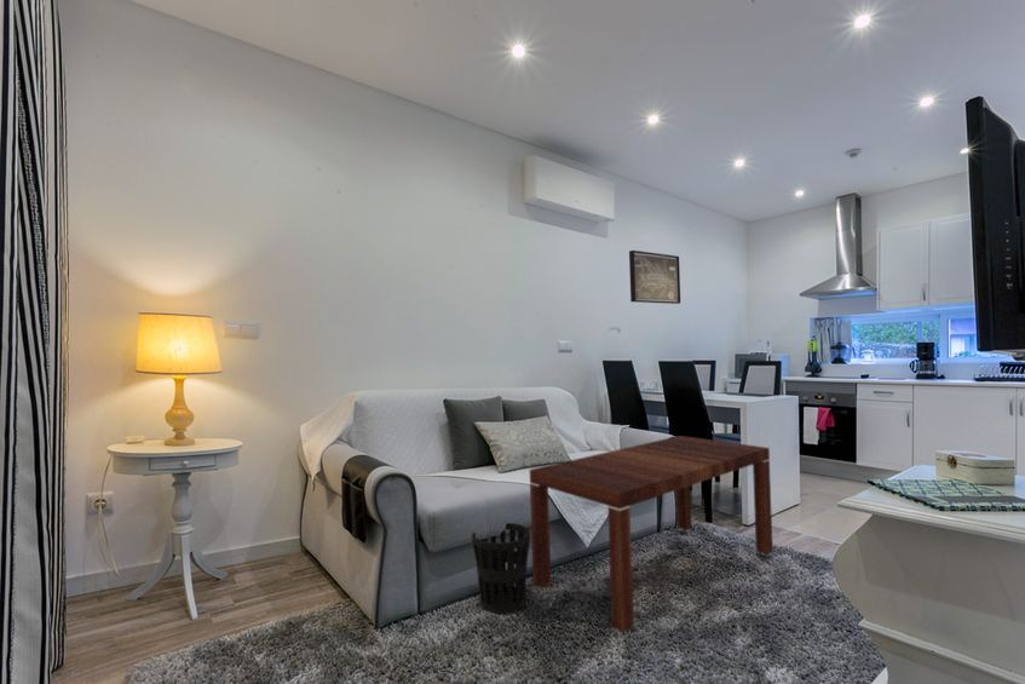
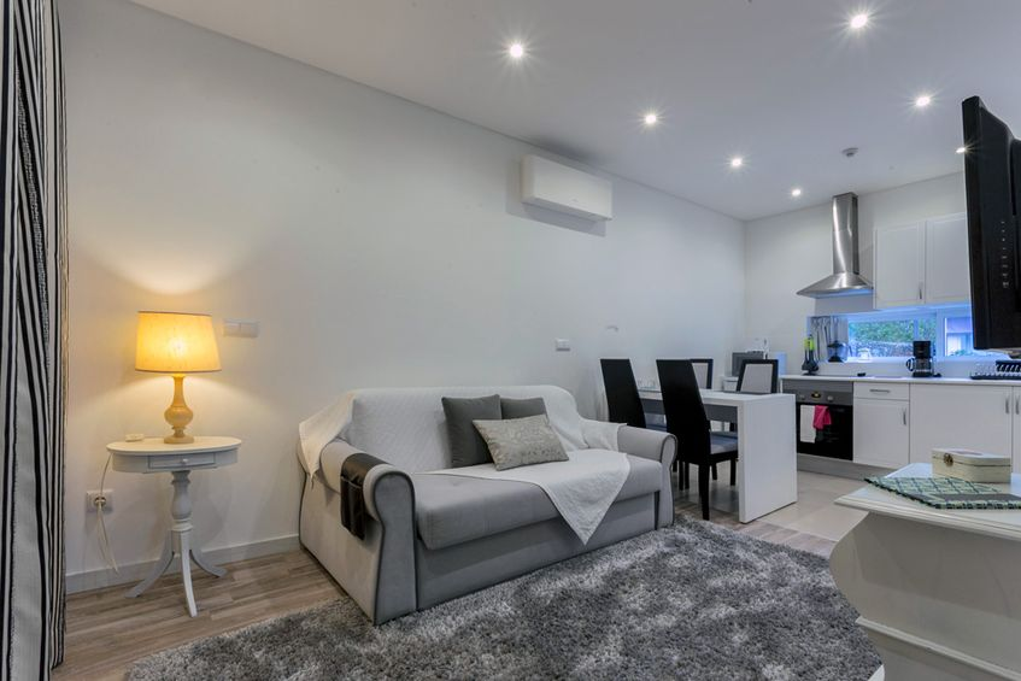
- wastebasket [471,522,531,616]
- coffee table [529,435,774,633]
- wall art [628,249,681,305]
